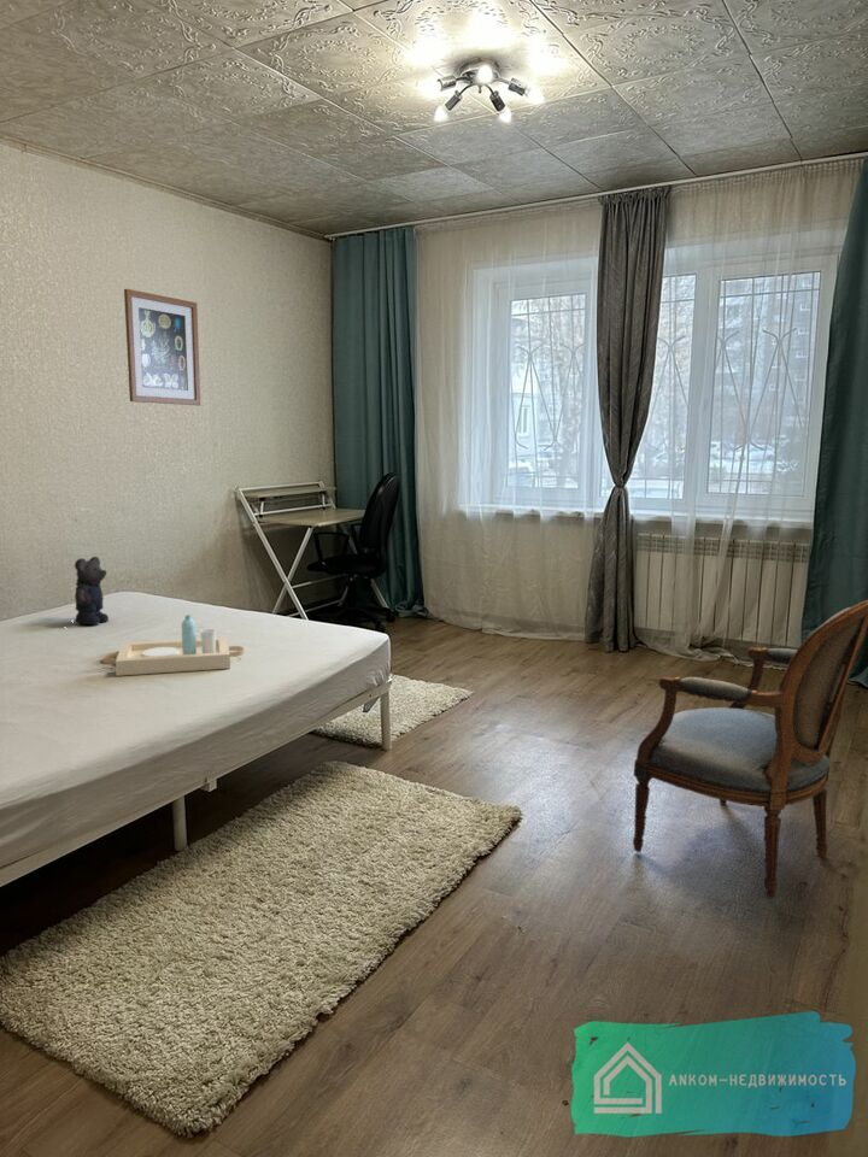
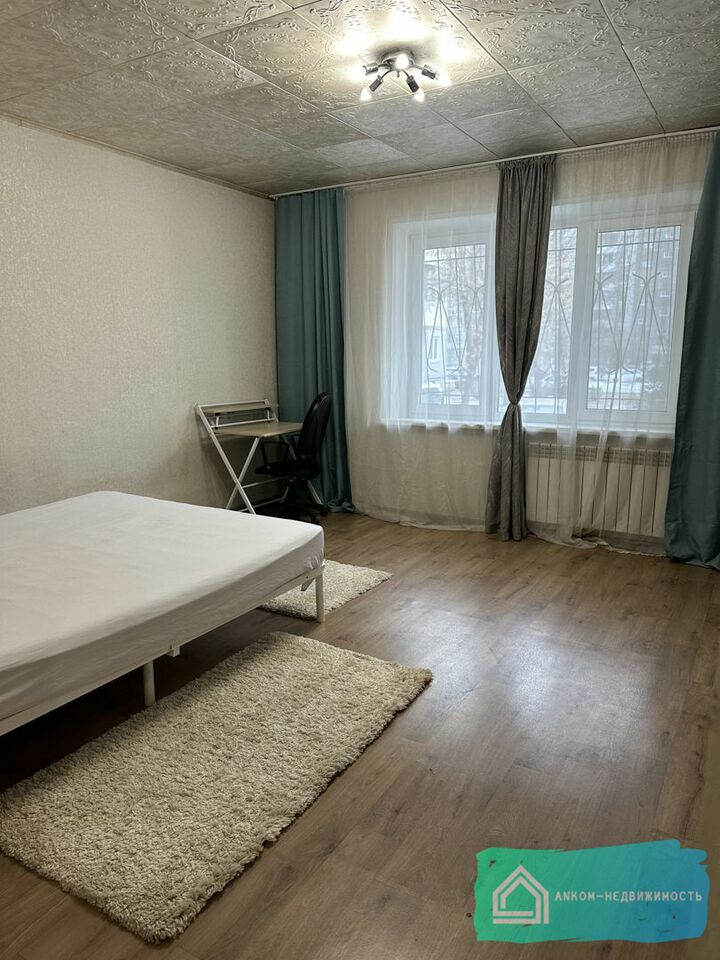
- bear [74,556,110,626]
- armchair [632,599,868,903]
- wall art [123,288,201,406]
- serving tray [101,613,245,677]
